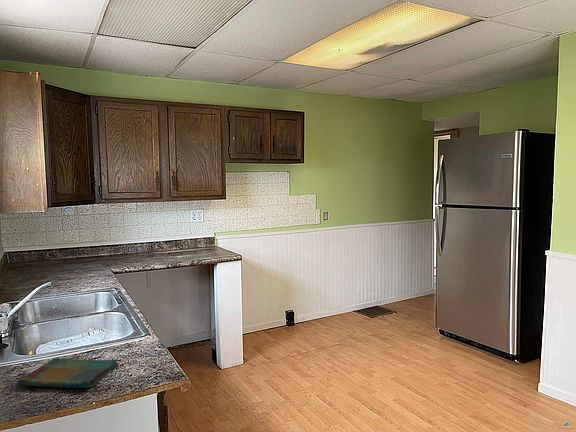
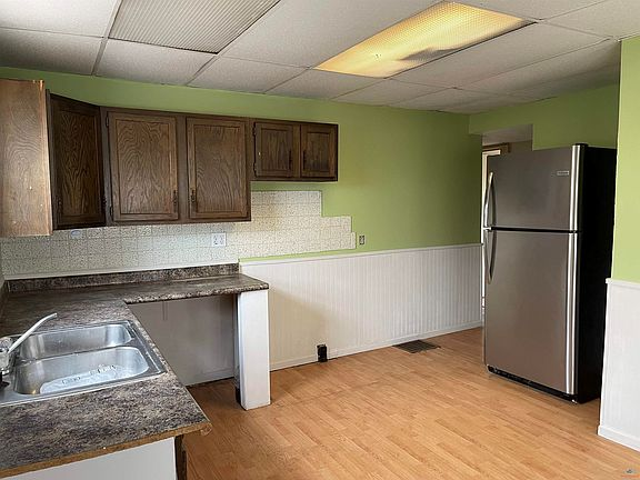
- dish towel [16,357,119,389]
